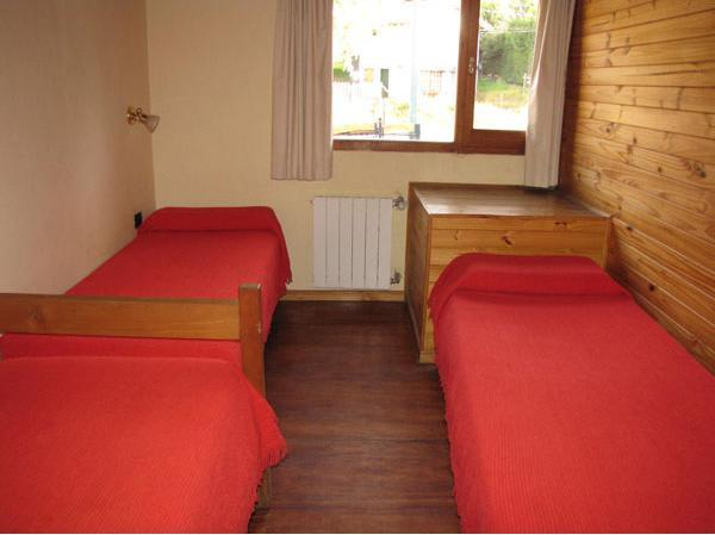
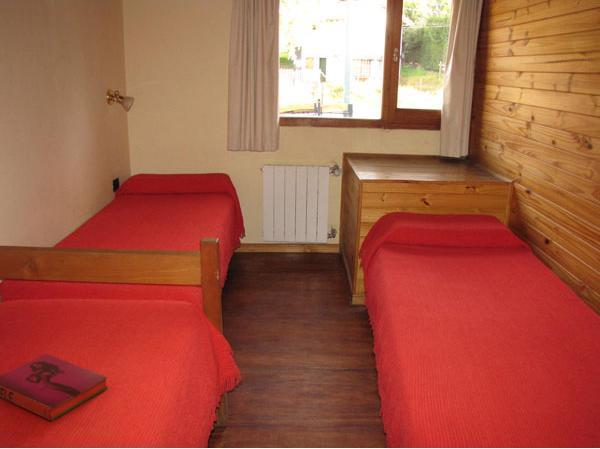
+ hardback book [0,353,109,422]
